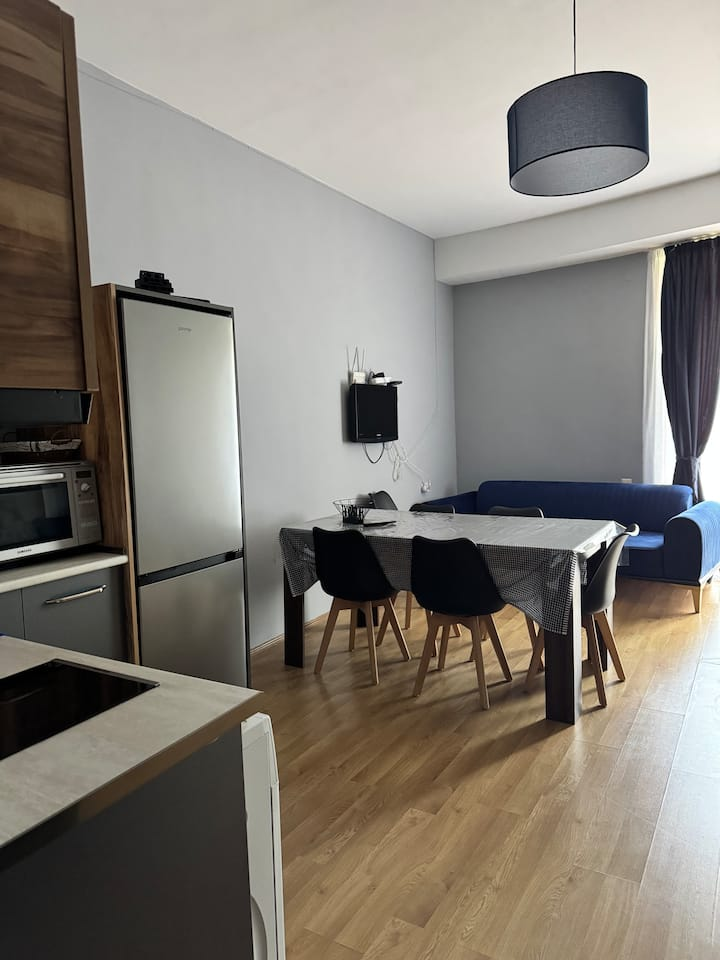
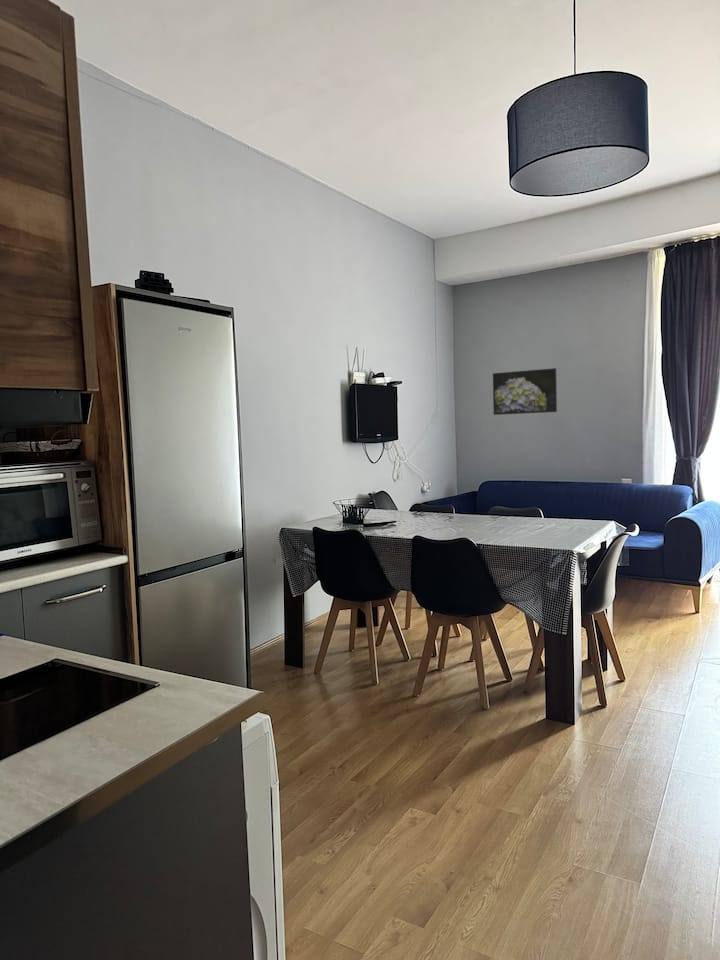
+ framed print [492,367,558,416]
